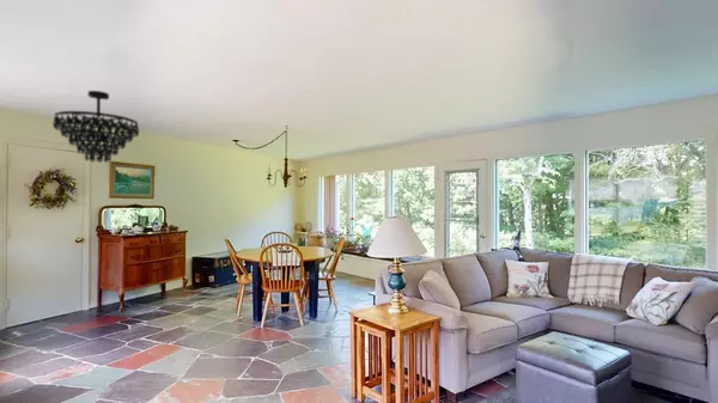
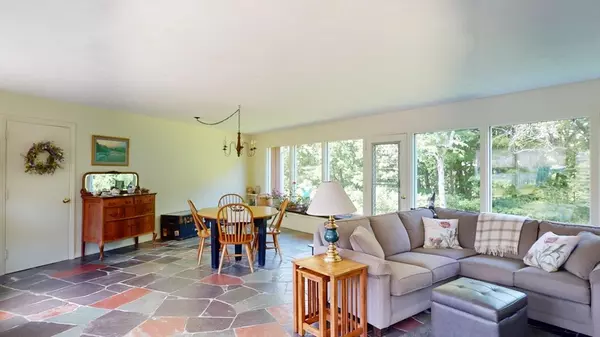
- chandelier [51,90,140,164]
